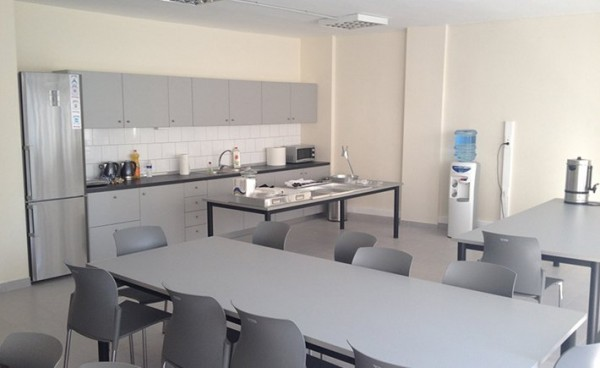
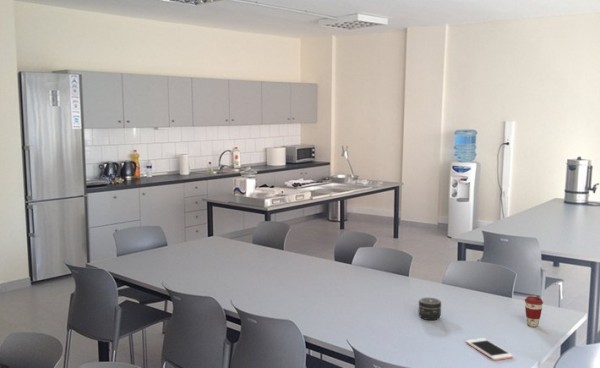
+ coffee cup [524,295,544,328]
+ cell phone [465,337,514,361]
+ jar [418,297,442,321]
